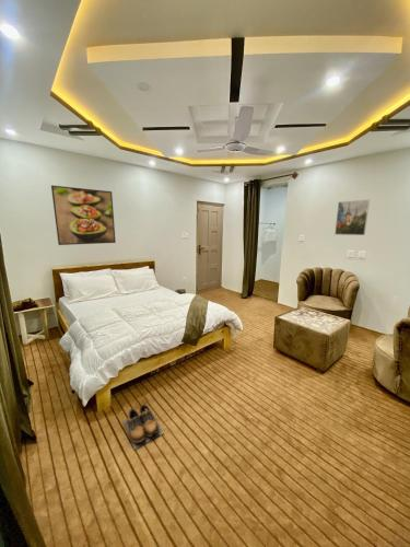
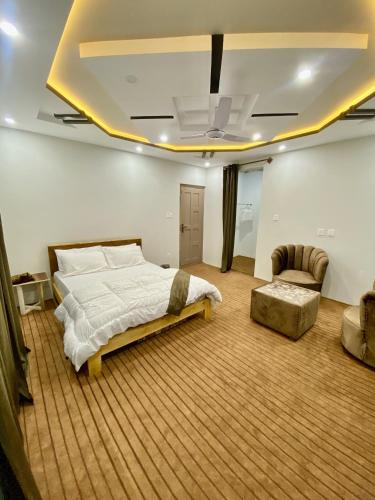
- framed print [333,199,371,236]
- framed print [50,184,117,246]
- shoes [121,404,165,451]
